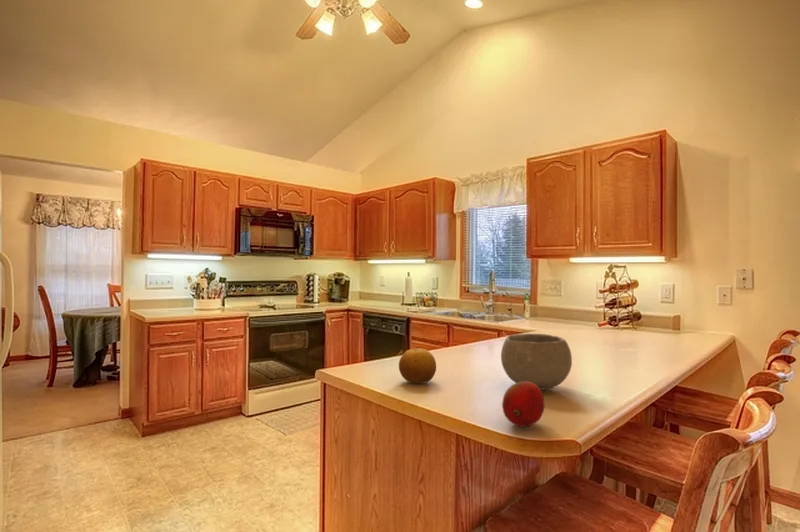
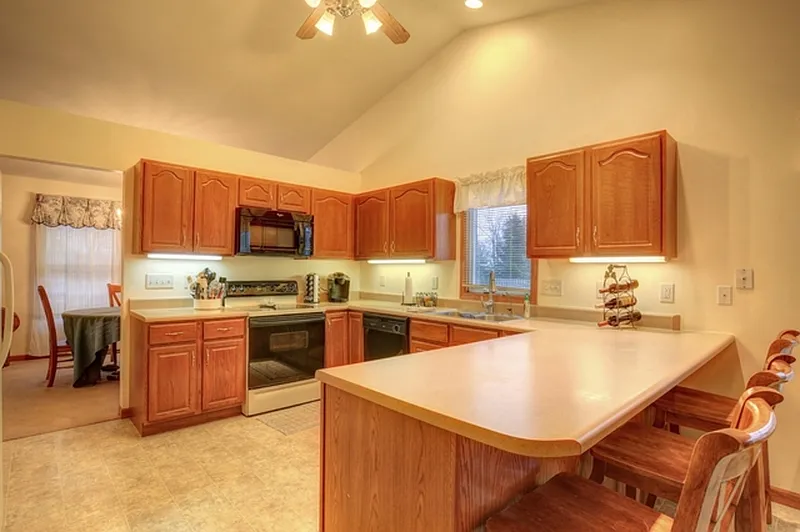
- bowl [500,332,573,391]
- fruit [398,348,437,385]
- fruit [501,381,546,428]
